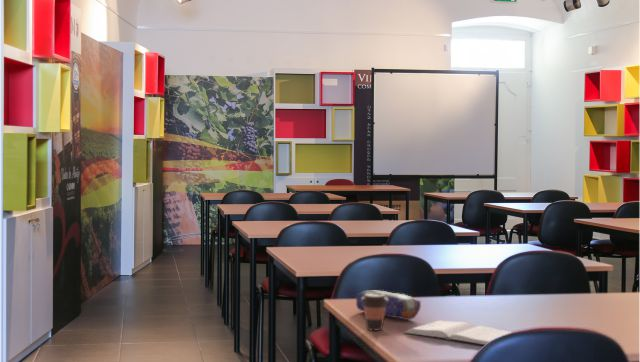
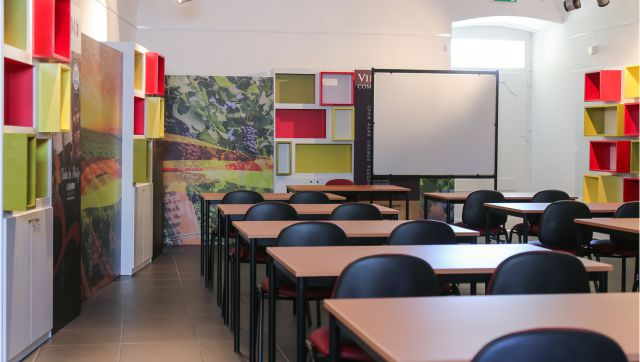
- coffee cup [361,293,388,331]
- book [402,319,512,346]
- pencil case [355,290,422,321]
